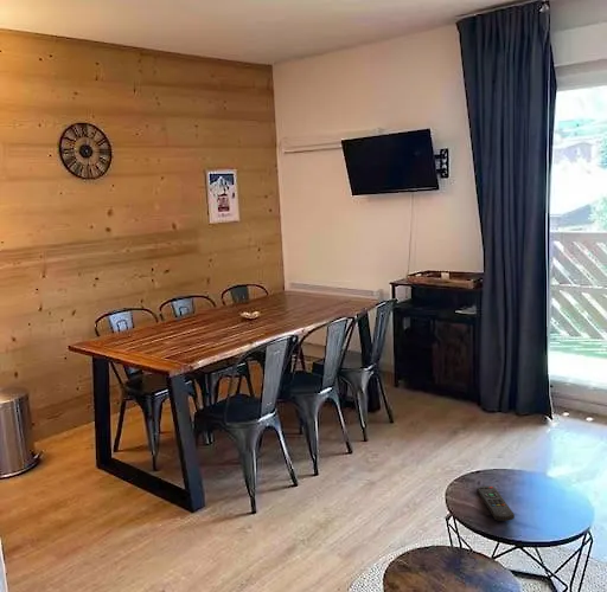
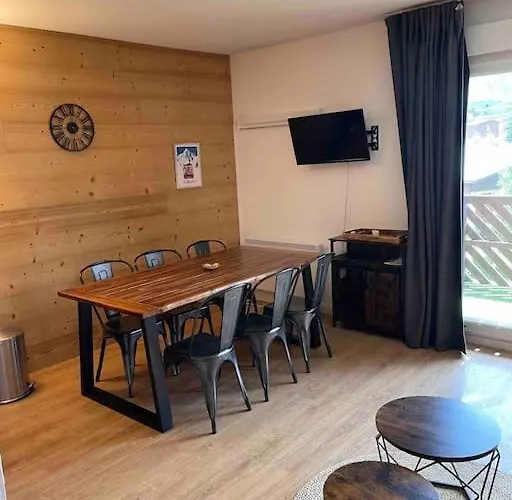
- remote control [477,484,516,522]
